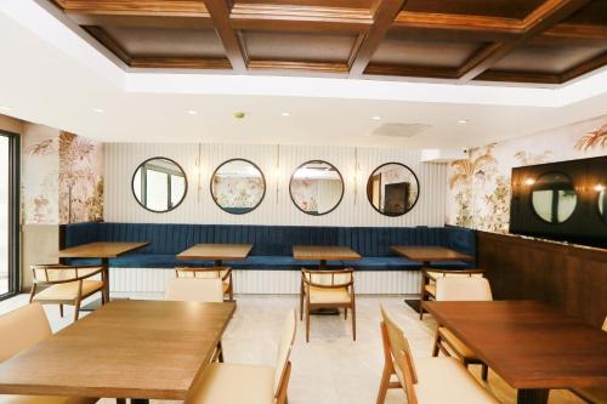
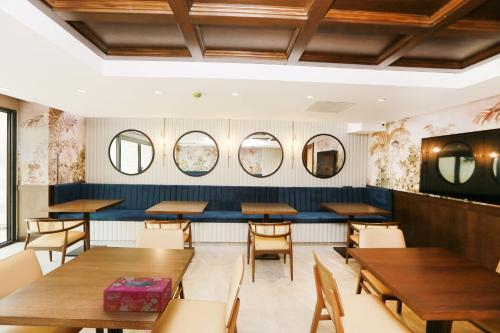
+ tissue box [102,276,173,313]
